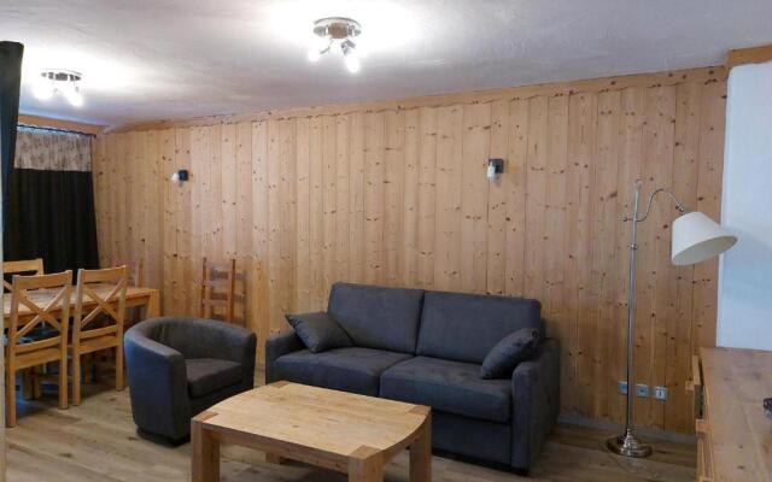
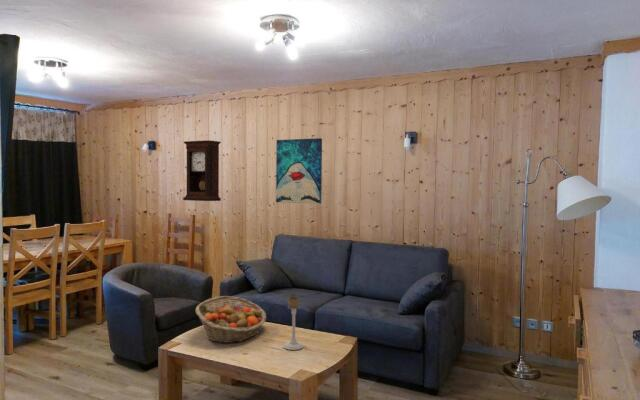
+ candle holder [282,295,305,351]
+ fruit basket [195,295,267,344]
+ pendulum clock [182,139,222,202]
+ wall art [275,137,323,205]
